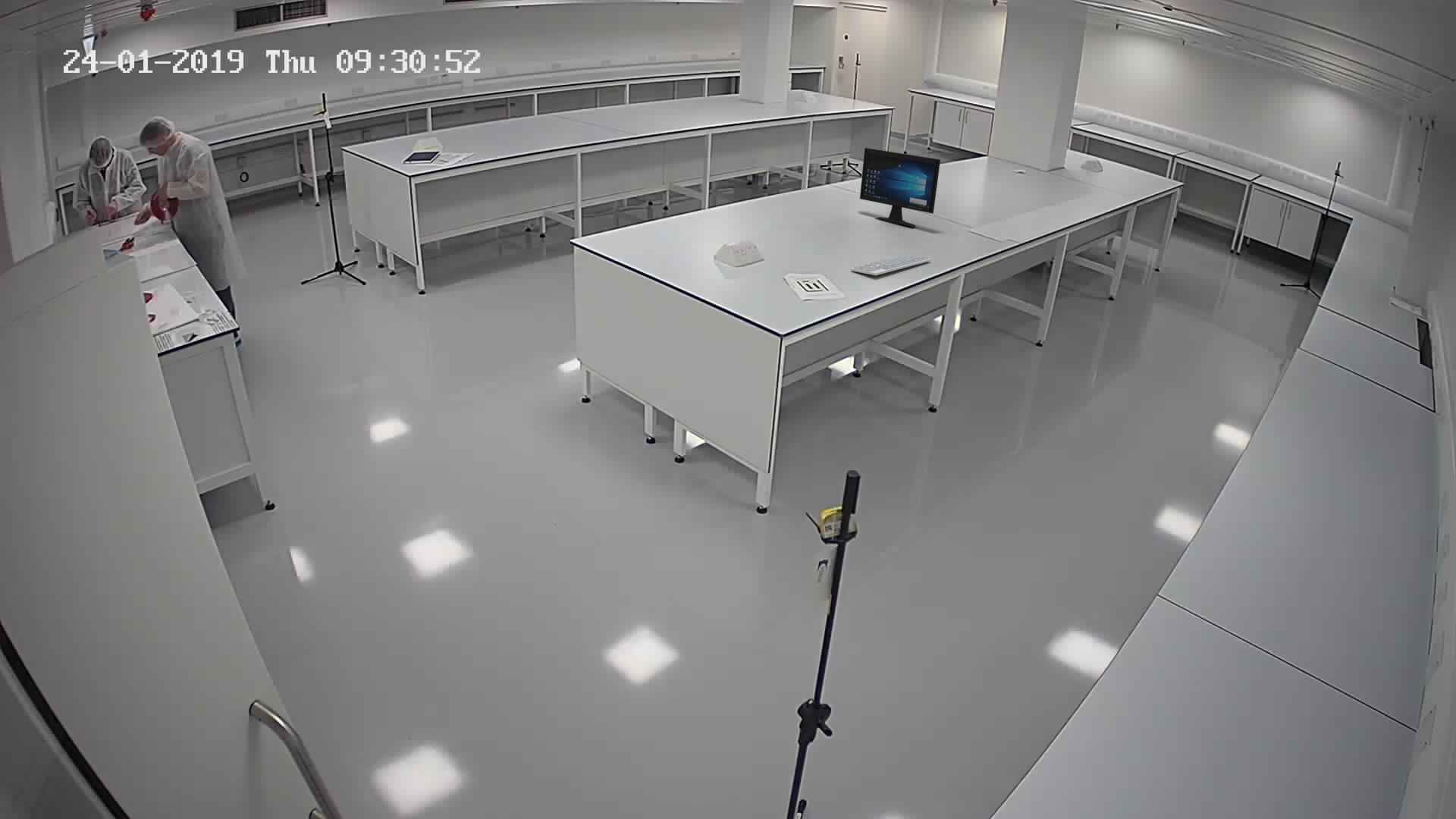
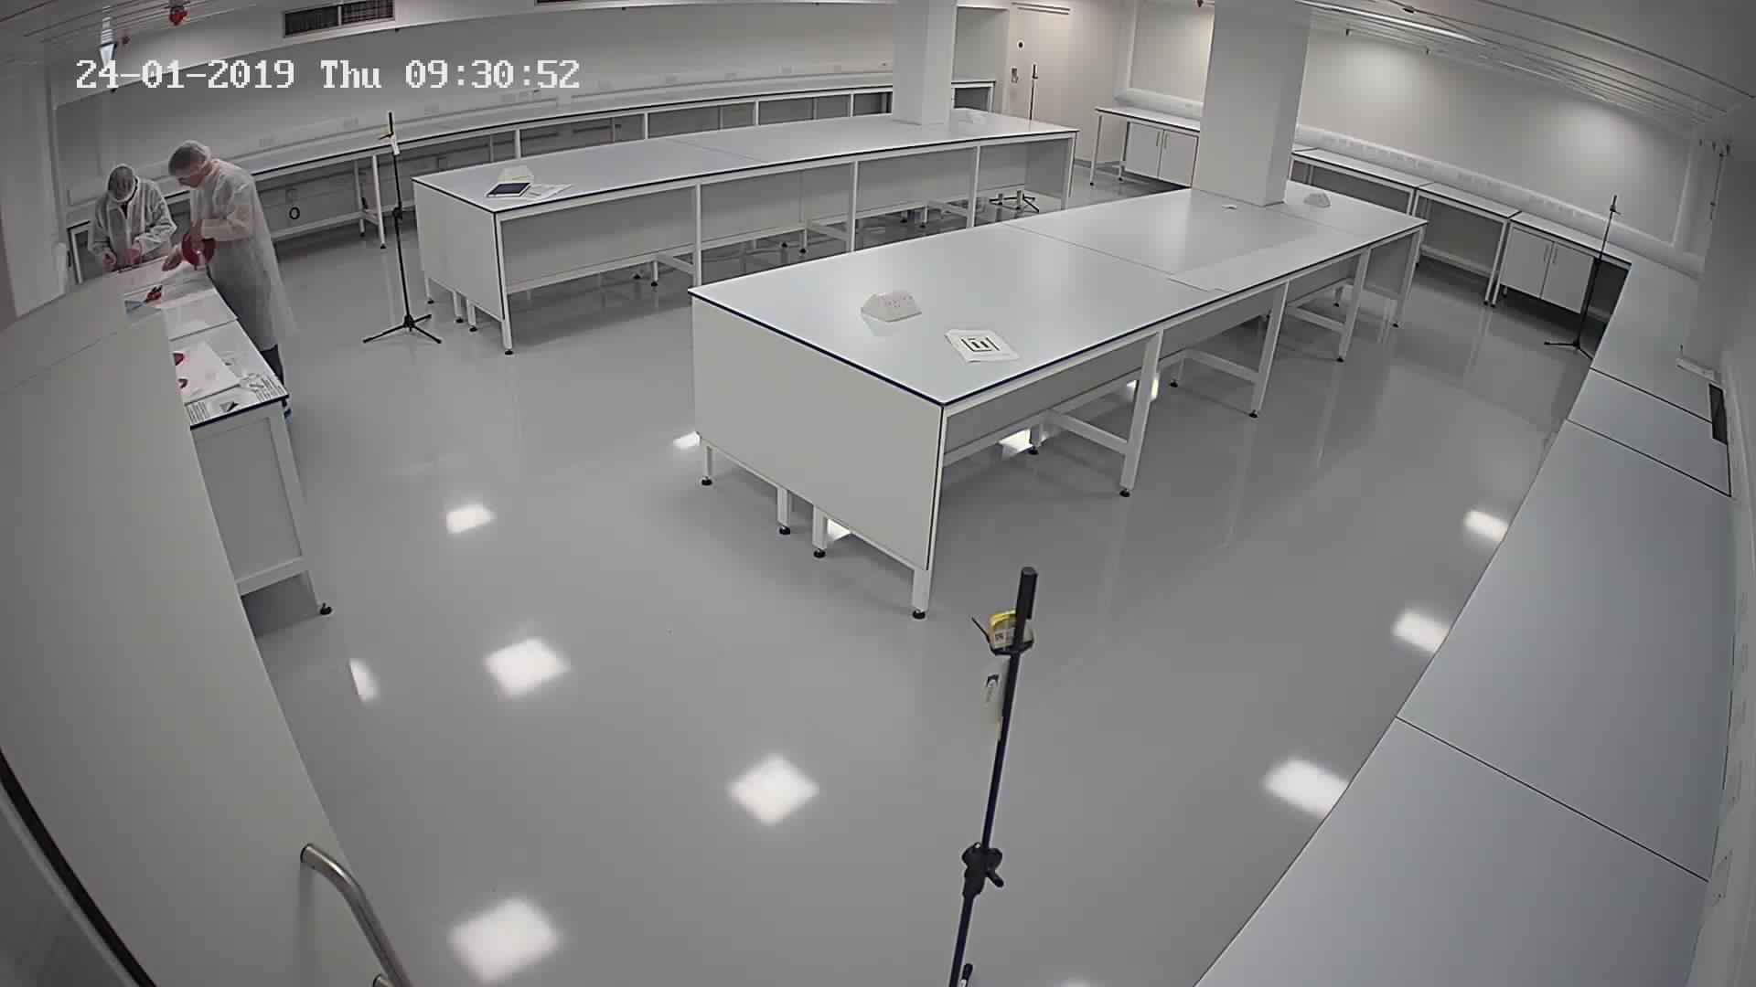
- keyboard [850,253,932,276]
- computer monitor [859,147,941,227]
